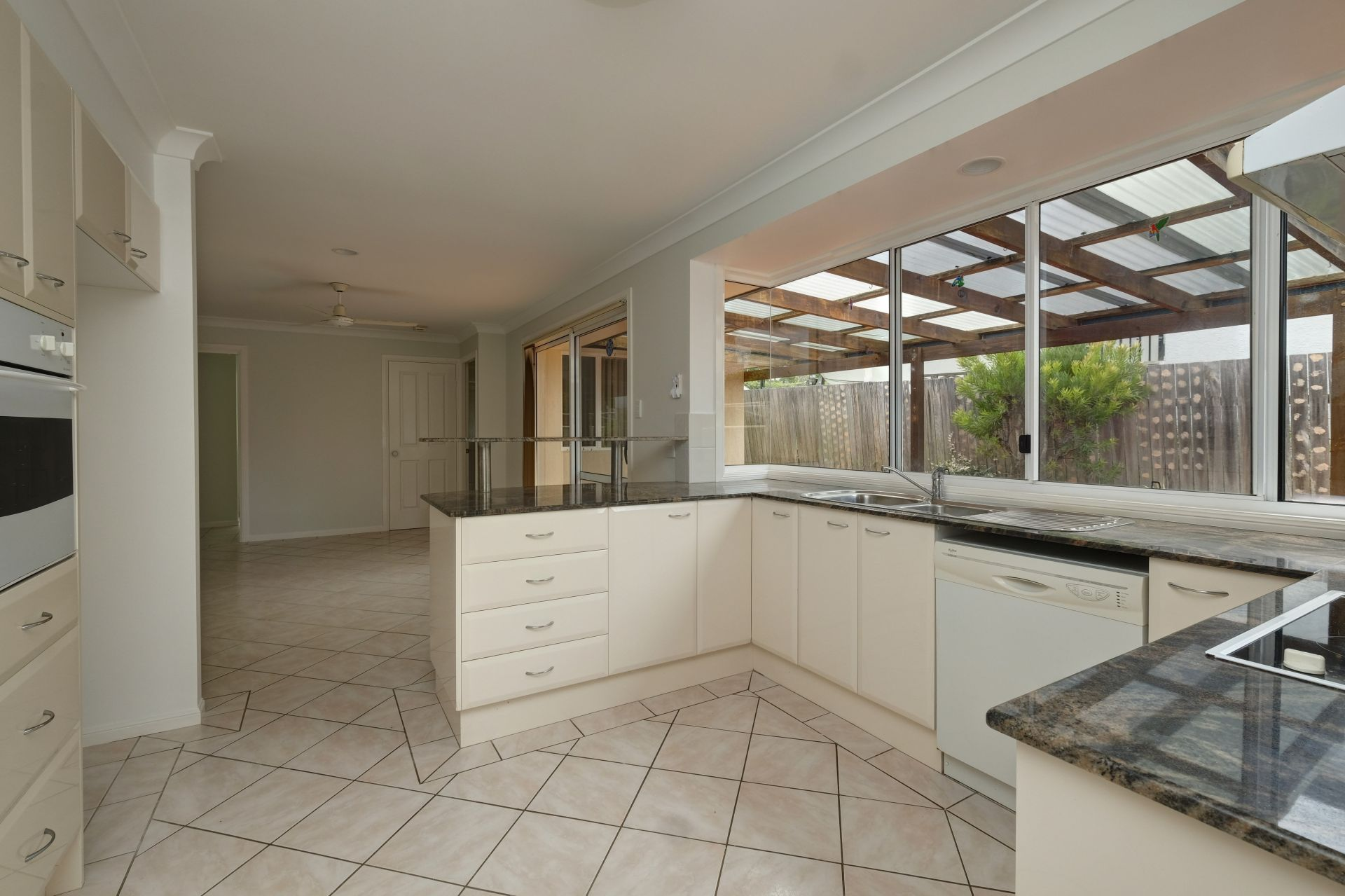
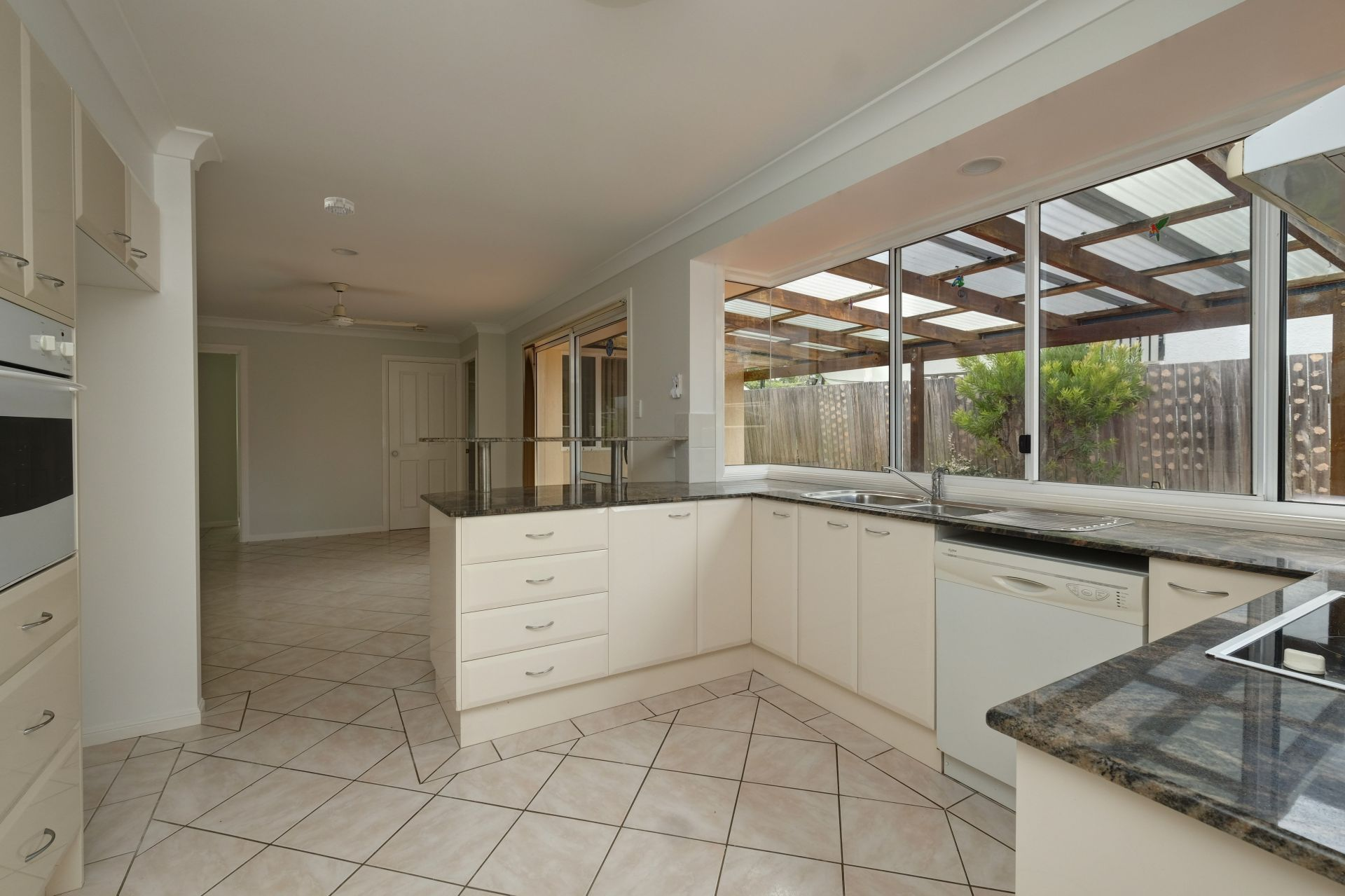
+ smoke detector [324,196,354,216]
